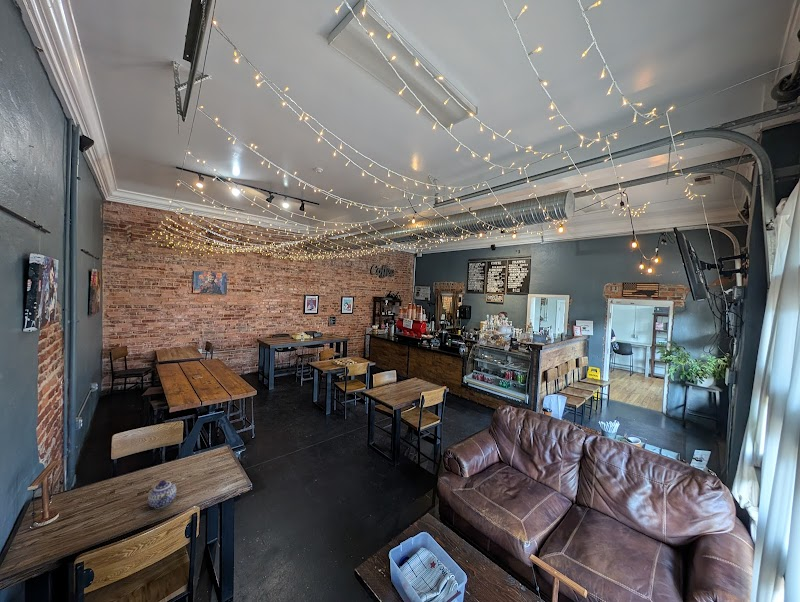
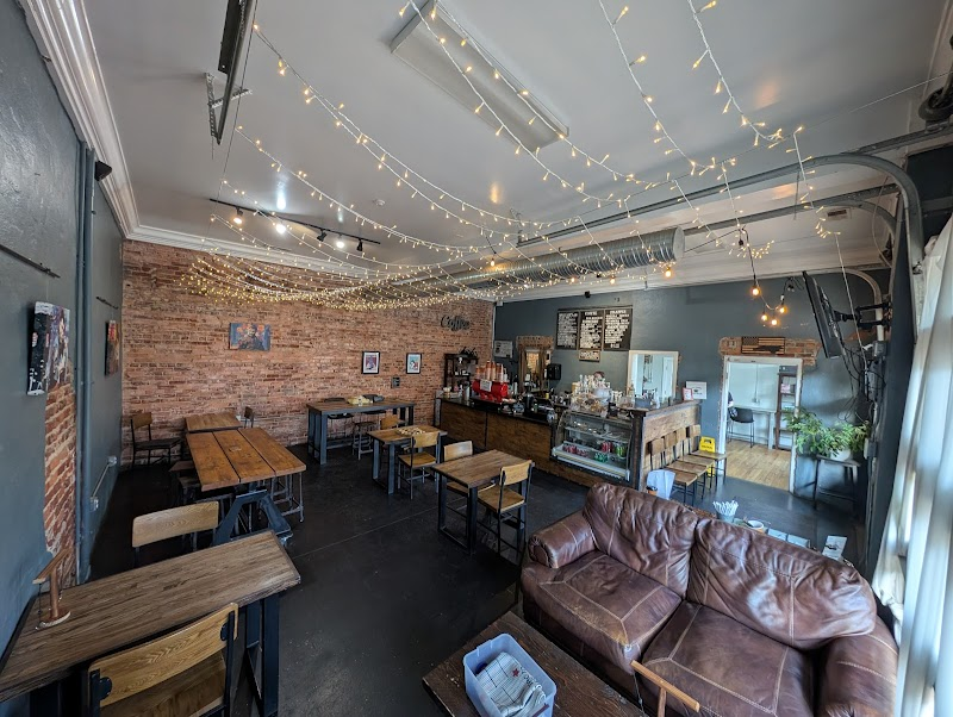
- teapot [147,480,177,509]
